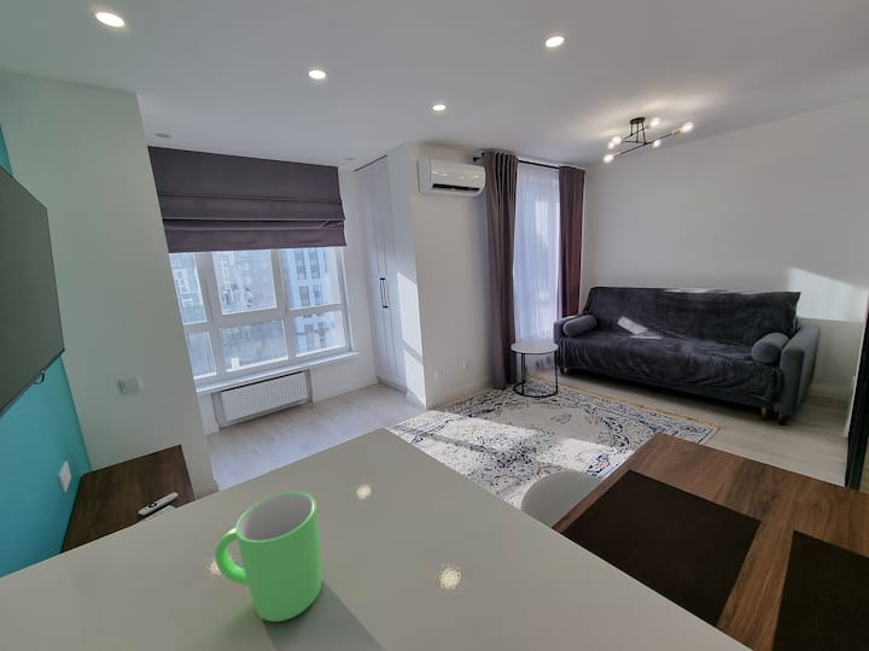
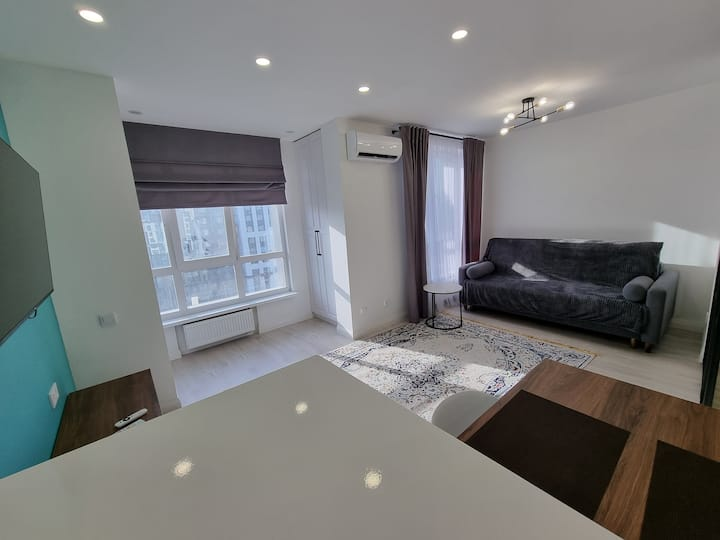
- mug [214,491,323,622]
